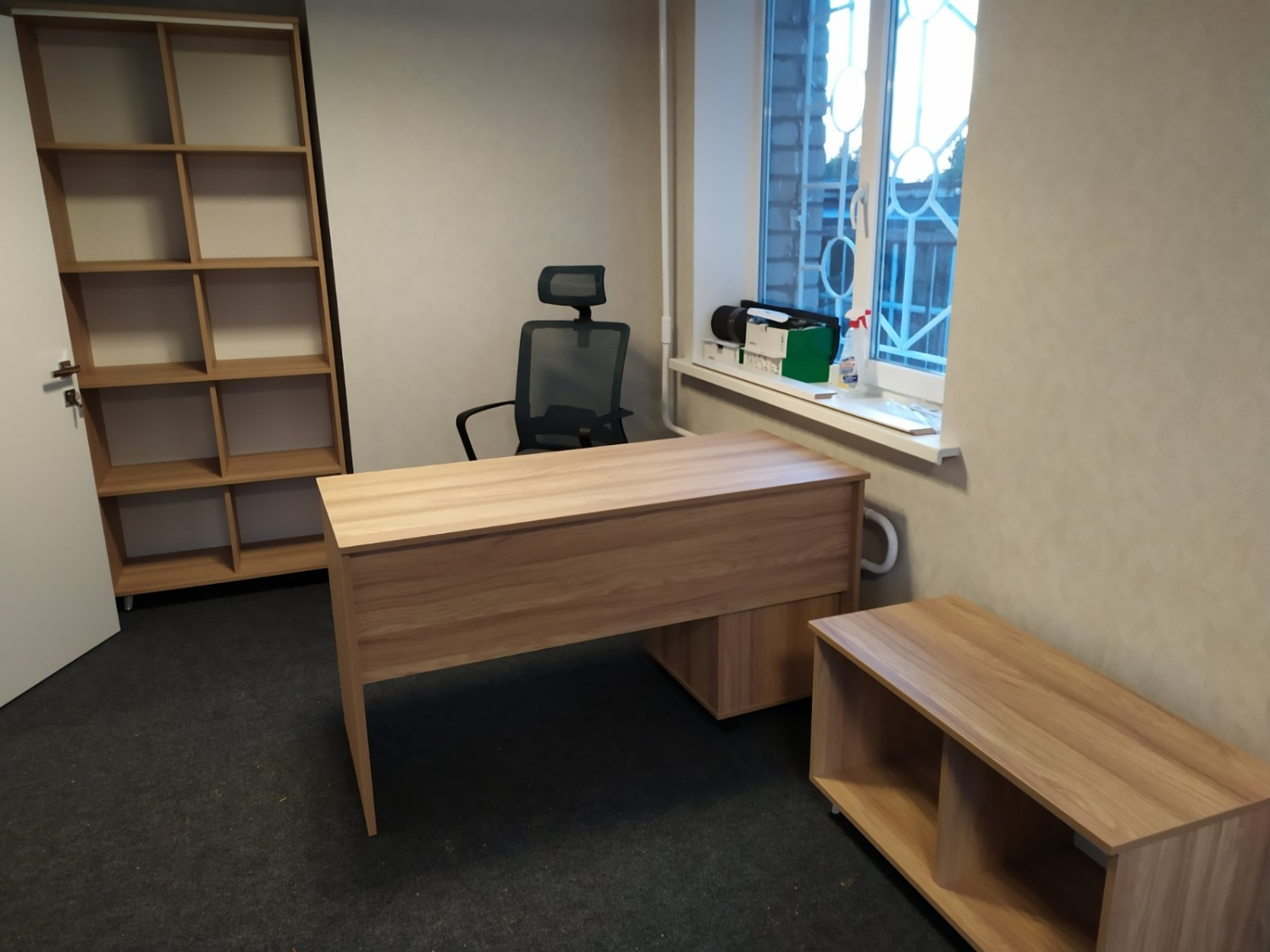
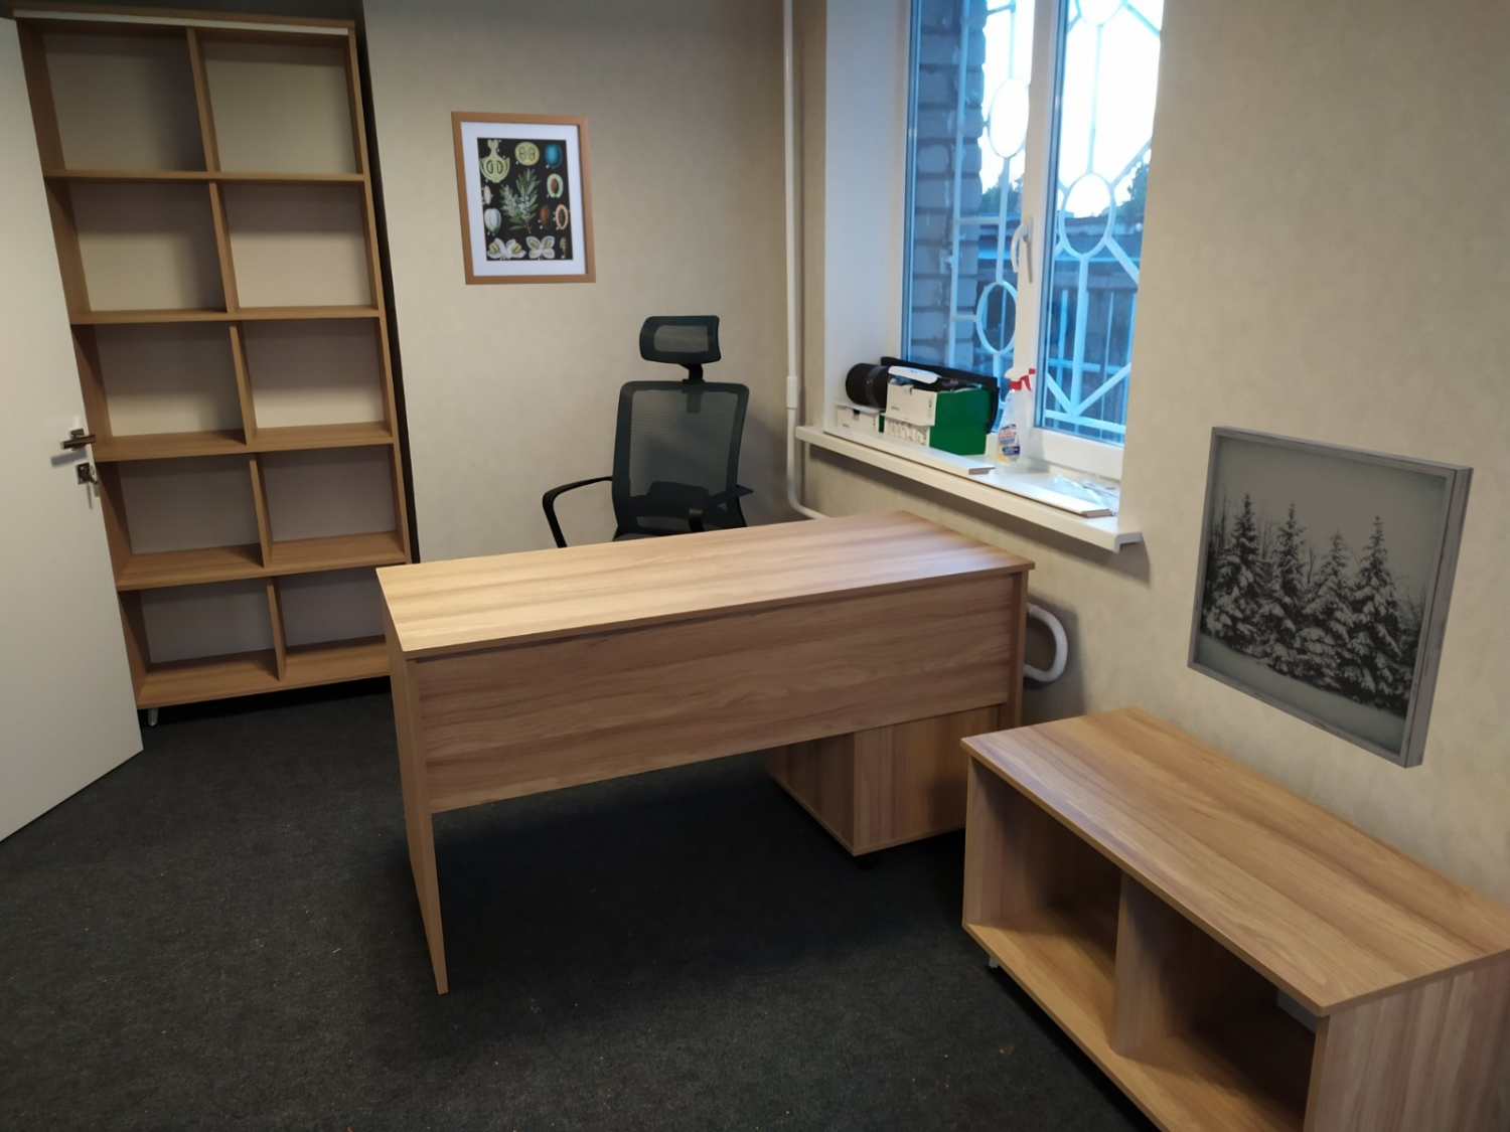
+ wall art [1185,424,1474,769]
+ wall art [449,109,597,285]
